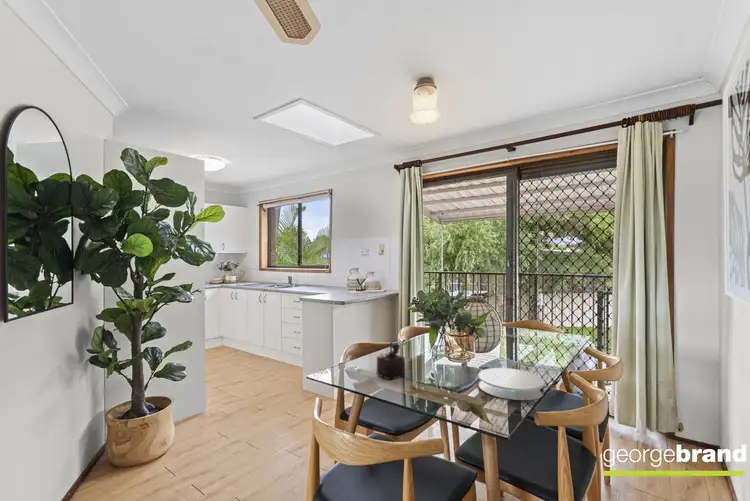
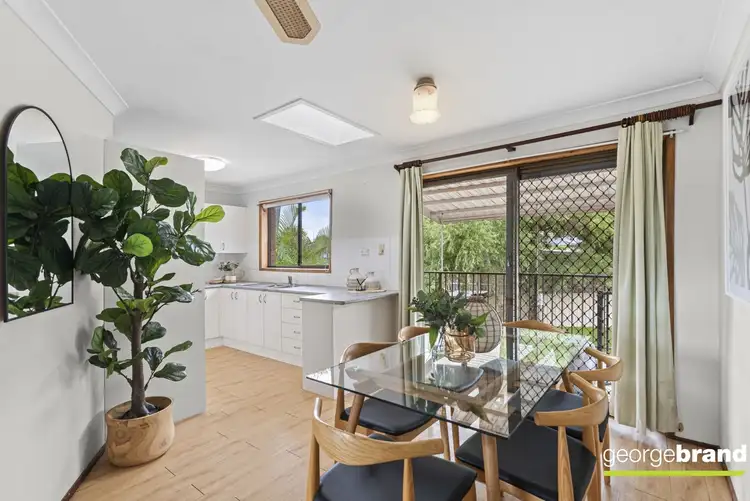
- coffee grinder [376,341,406,381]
- plate [478,367,545,401]
